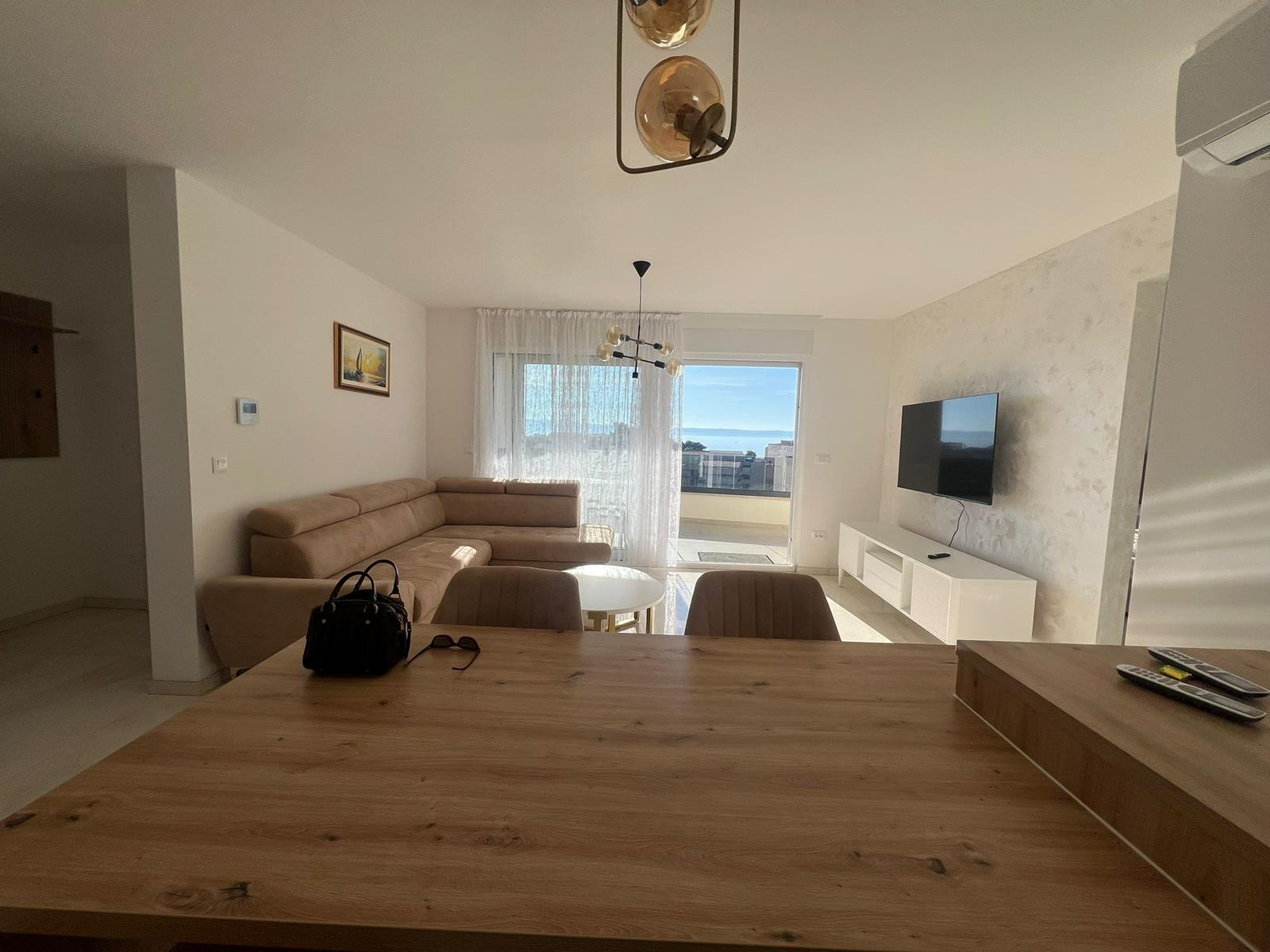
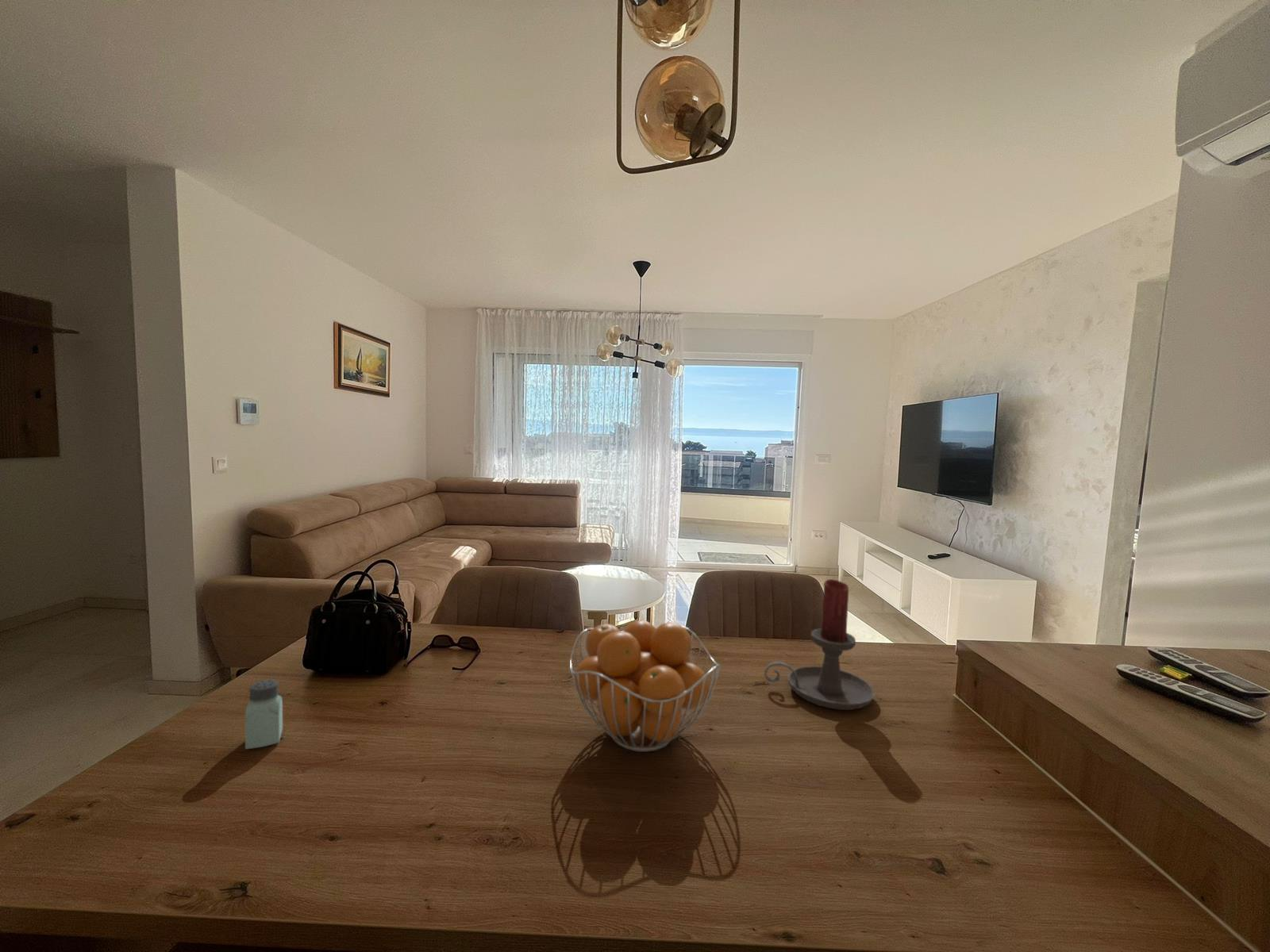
+ candle holder [764,578,876,711]
+ saltshaker [244,678,283,750]
+ fruit basket [569,619,722,753]
